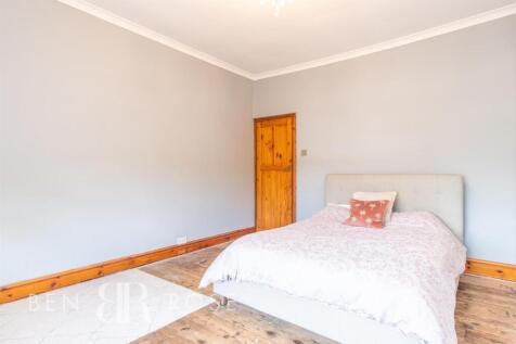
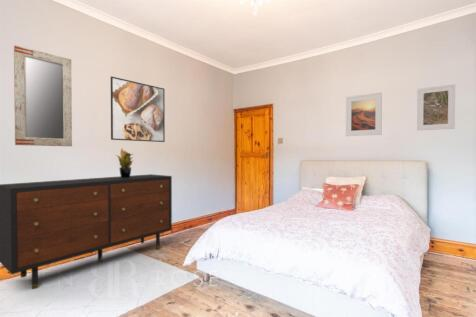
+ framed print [416,83,456,131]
+ potted plant [115,148,134,178]
+ home mirror [13,44,73,147]
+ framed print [345,92,383,137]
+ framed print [110,75,166,143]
+ dresser [0,173,173,290]
